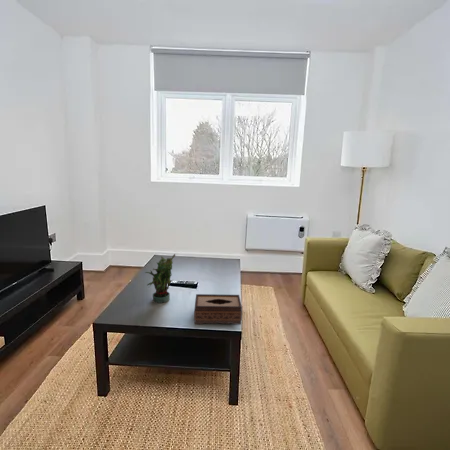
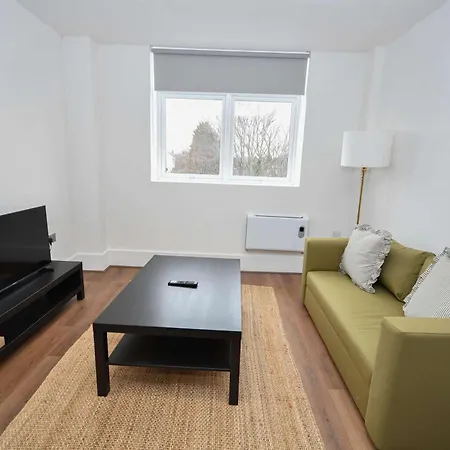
- potted plant [144,253,176,304]
- tissue box [193,293,243,325]
